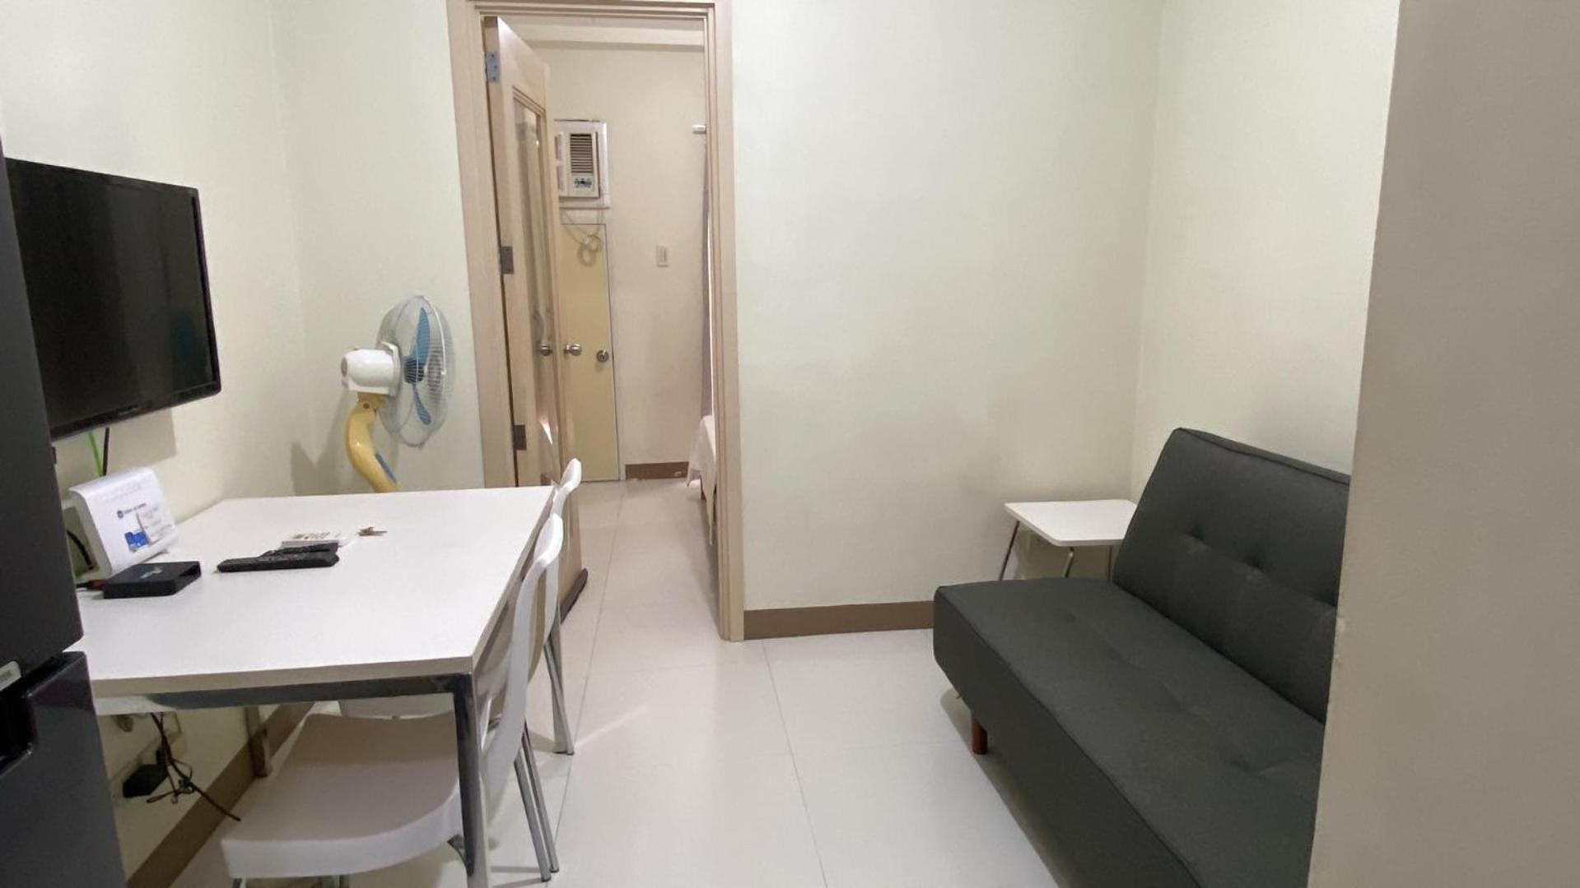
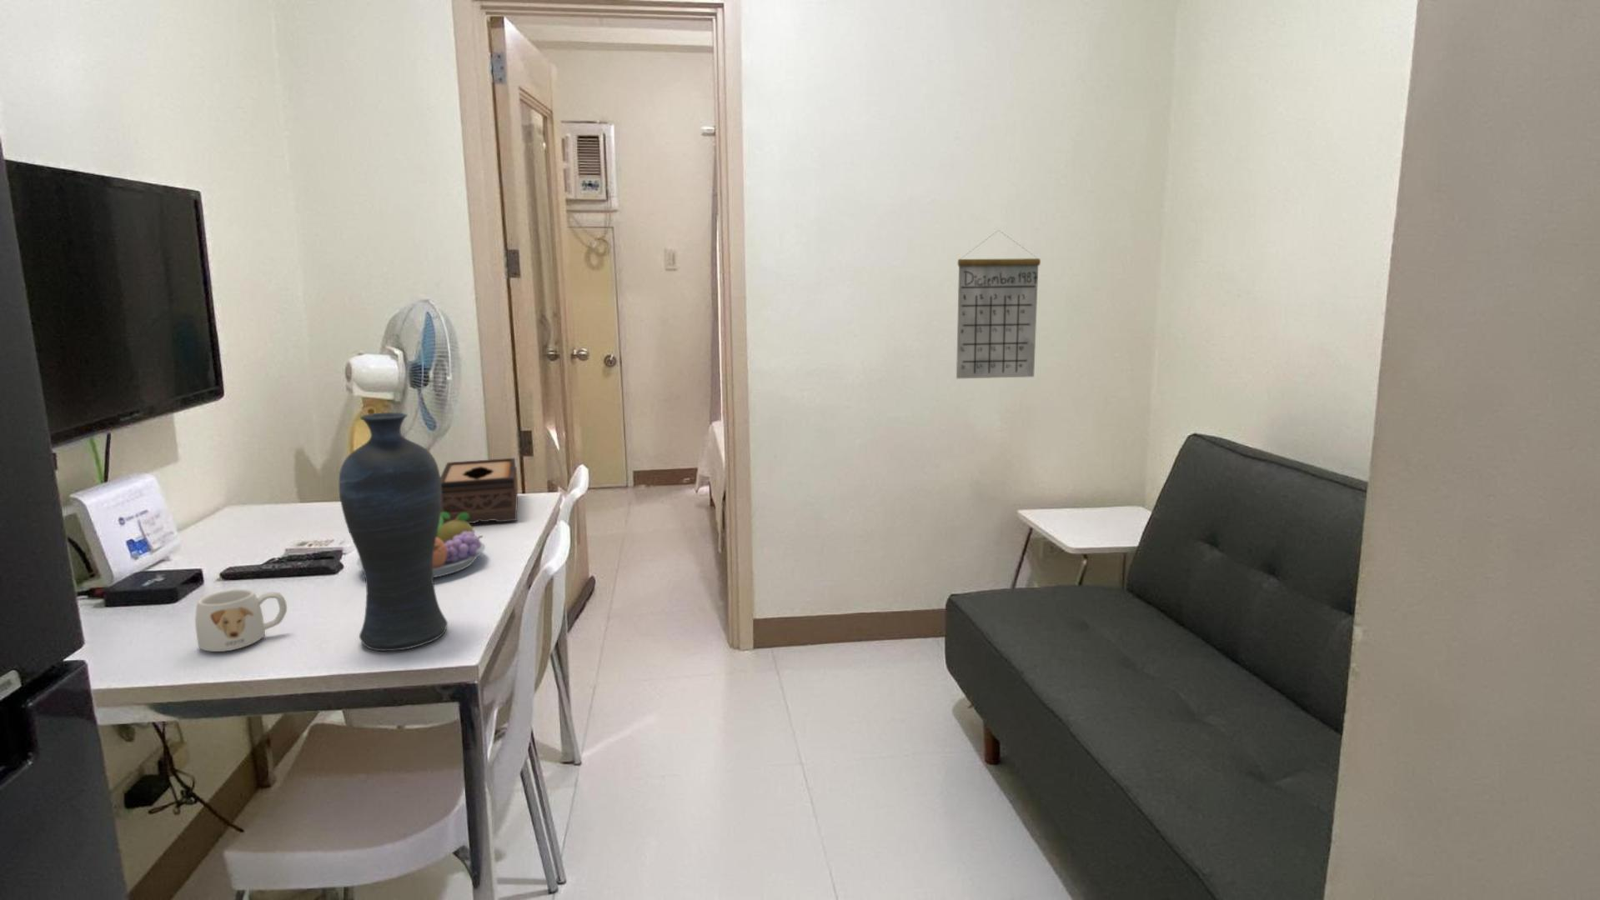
+ tissue box [441,457,519,524]
+ calendar [956,230,1042,379]
+ fruit bowl [355,512,486,578]
+ vase [337,412,448,652]
+ mug [195,588,288,653]
